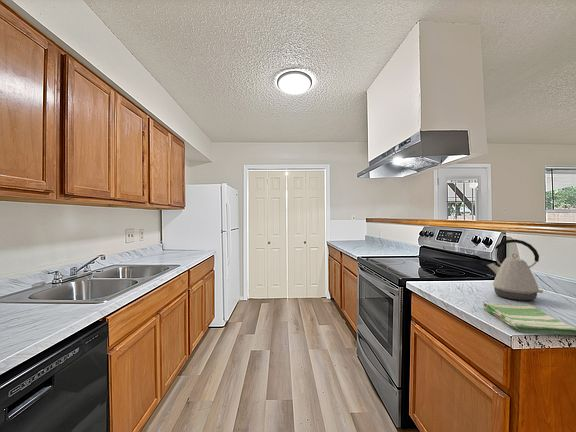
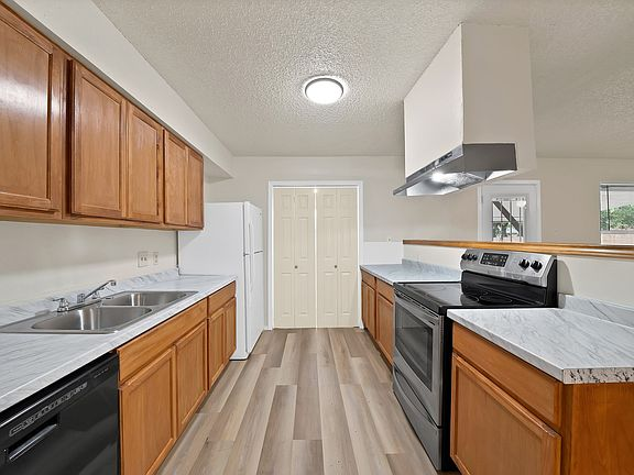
- dish towel [482,302,576,336]
- kettle [486,238,544,301]
